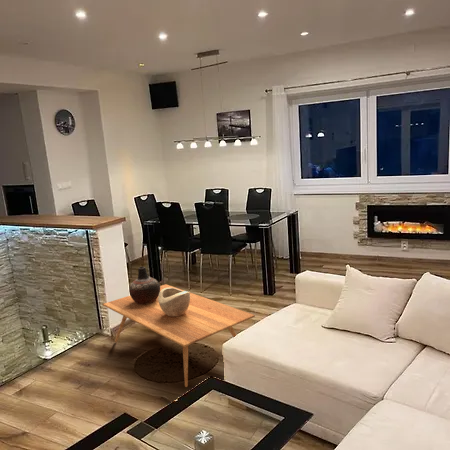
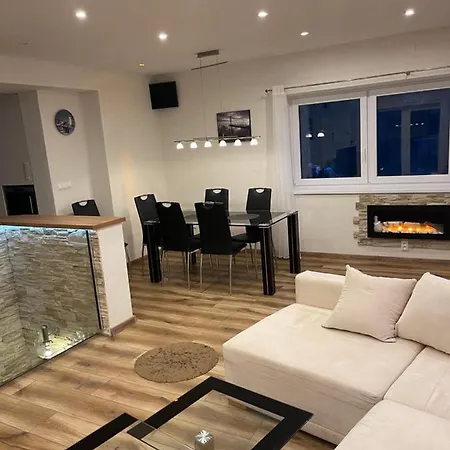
- decorative bowl [158,287,190,317]
- coffee table [102,283,256,388]
- vase [128,266,161,304]
